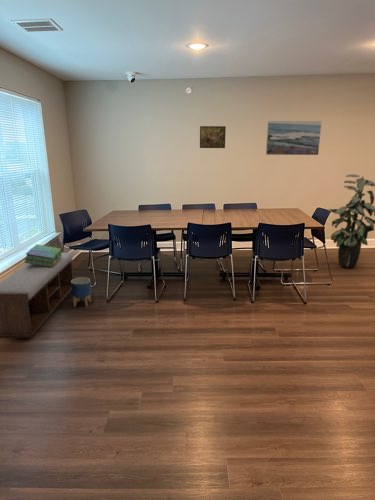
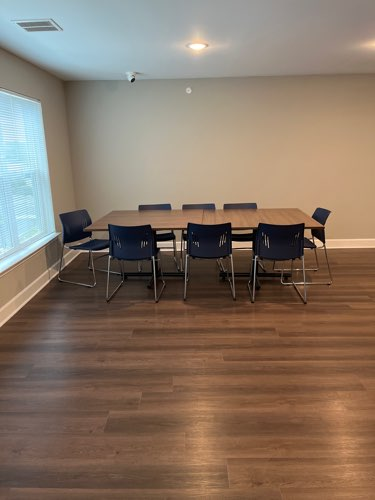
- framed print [199,125,227,149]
- indoor plant [328,173,375,268]
- stack of books [23,244,62,267]
- planter [71,276,92,308]
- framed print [265,120,322,156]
- bench [0,252,74,339]
